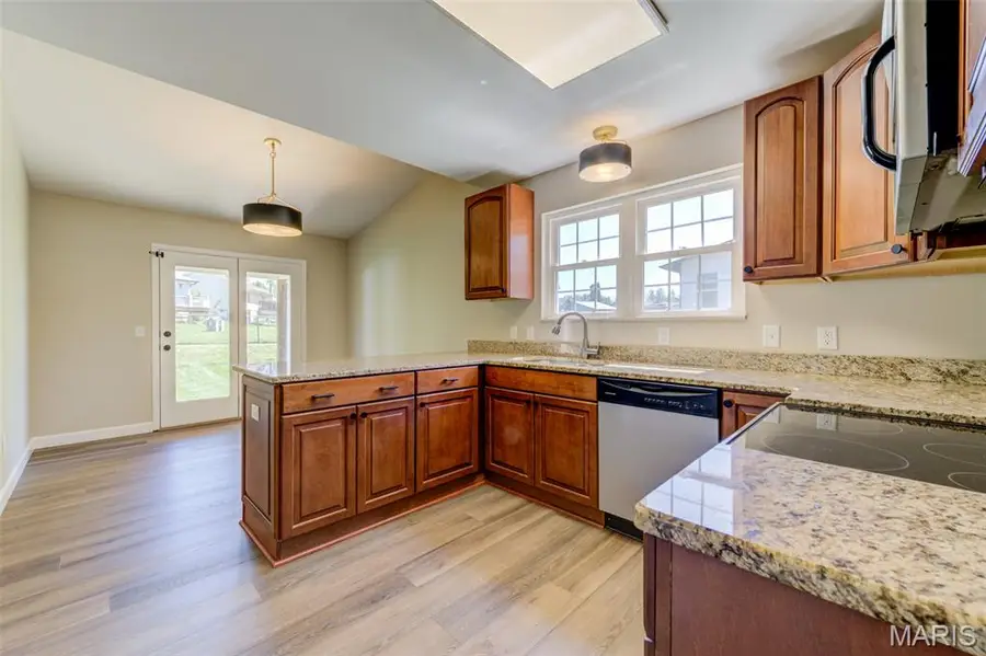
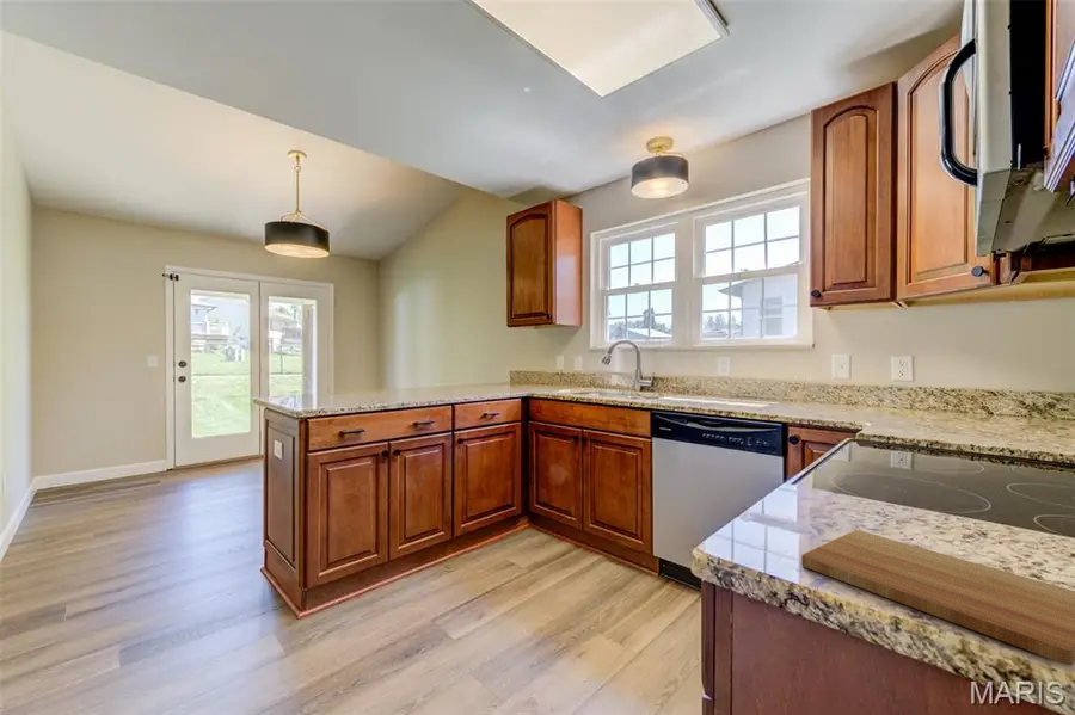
+ cutting board [800,529,1075,666]
